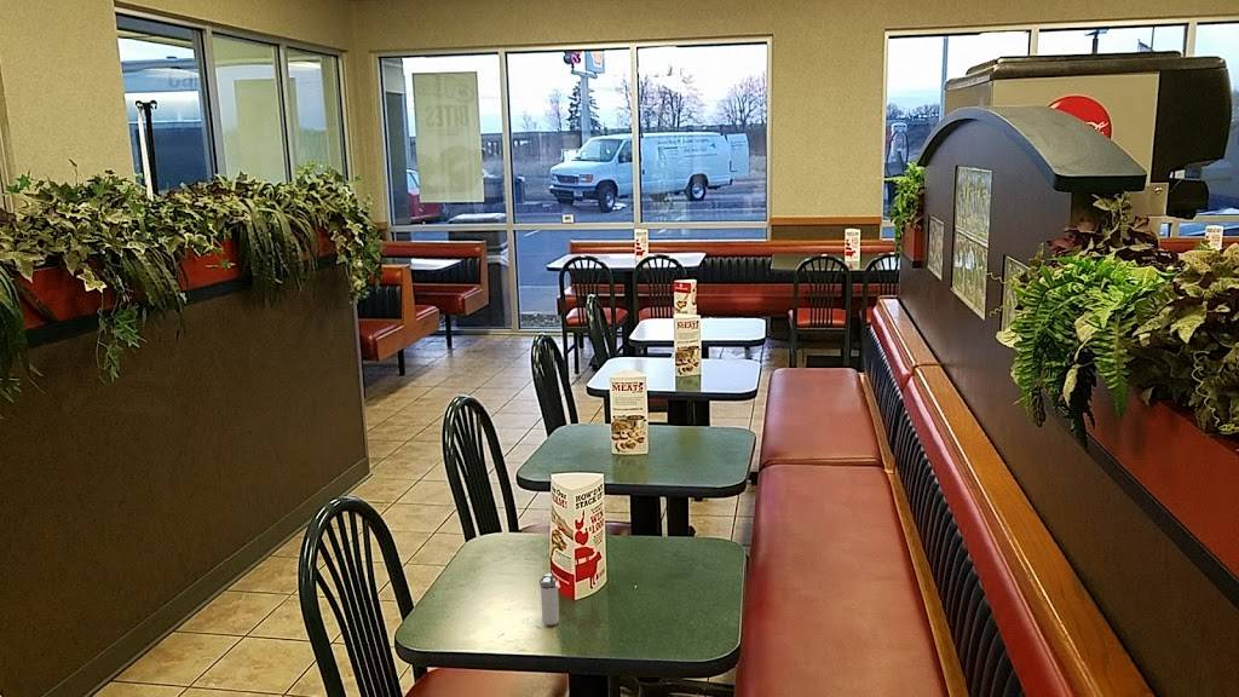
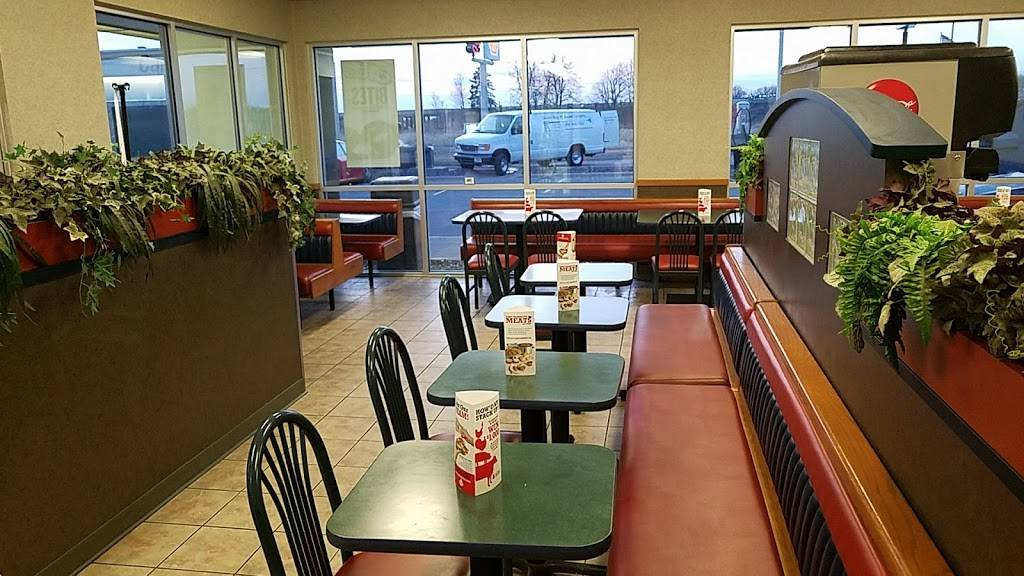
- shaker [538,572,560,627]
